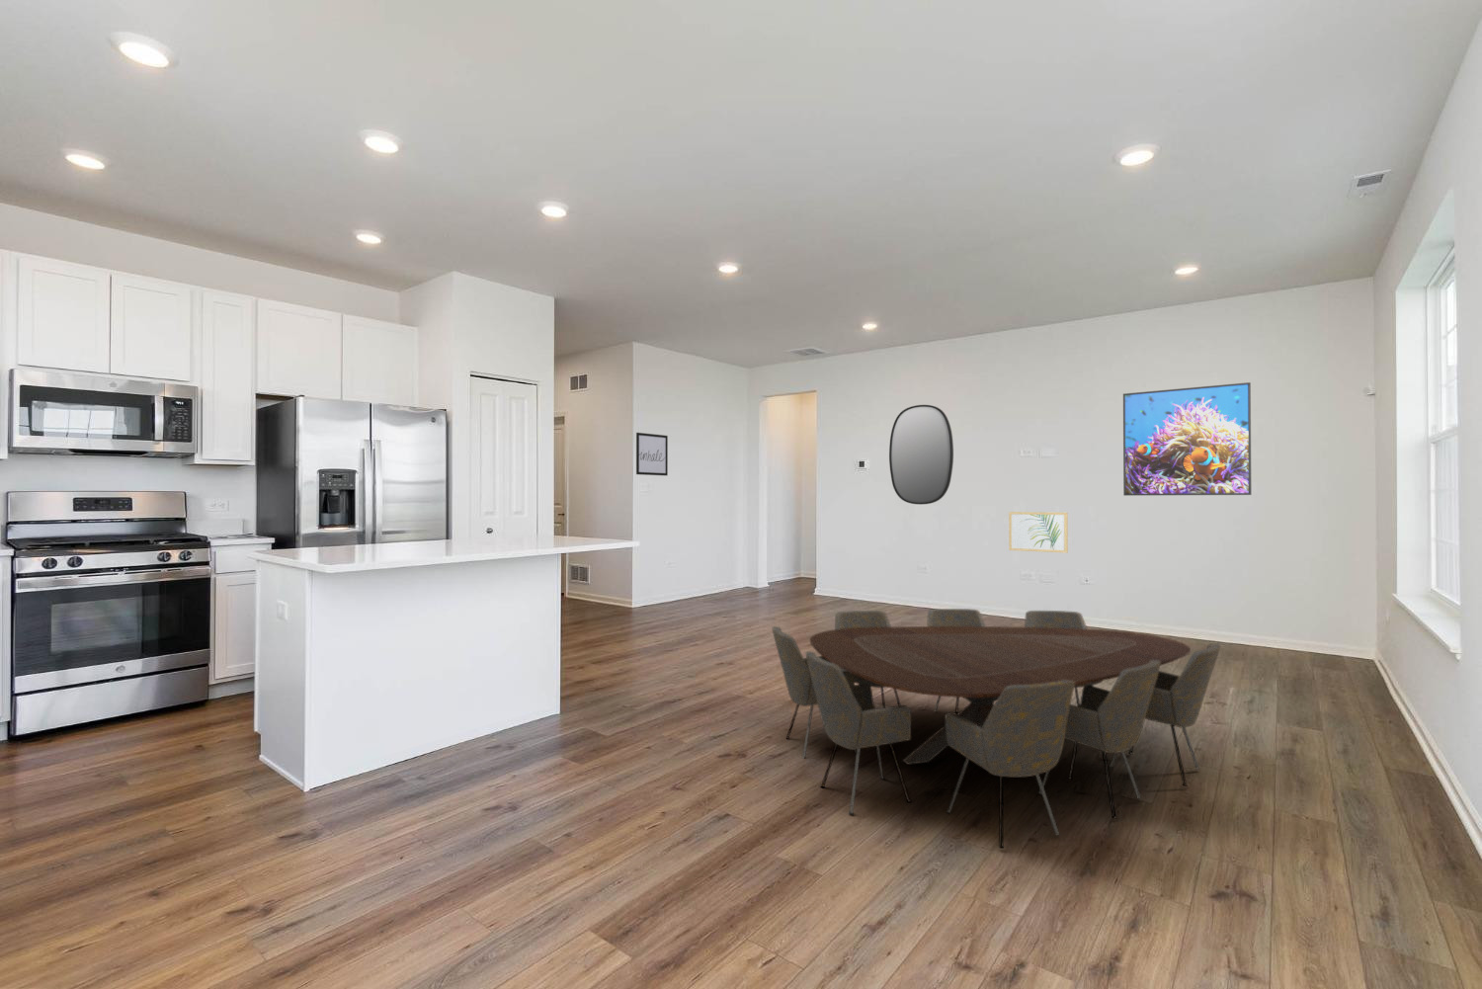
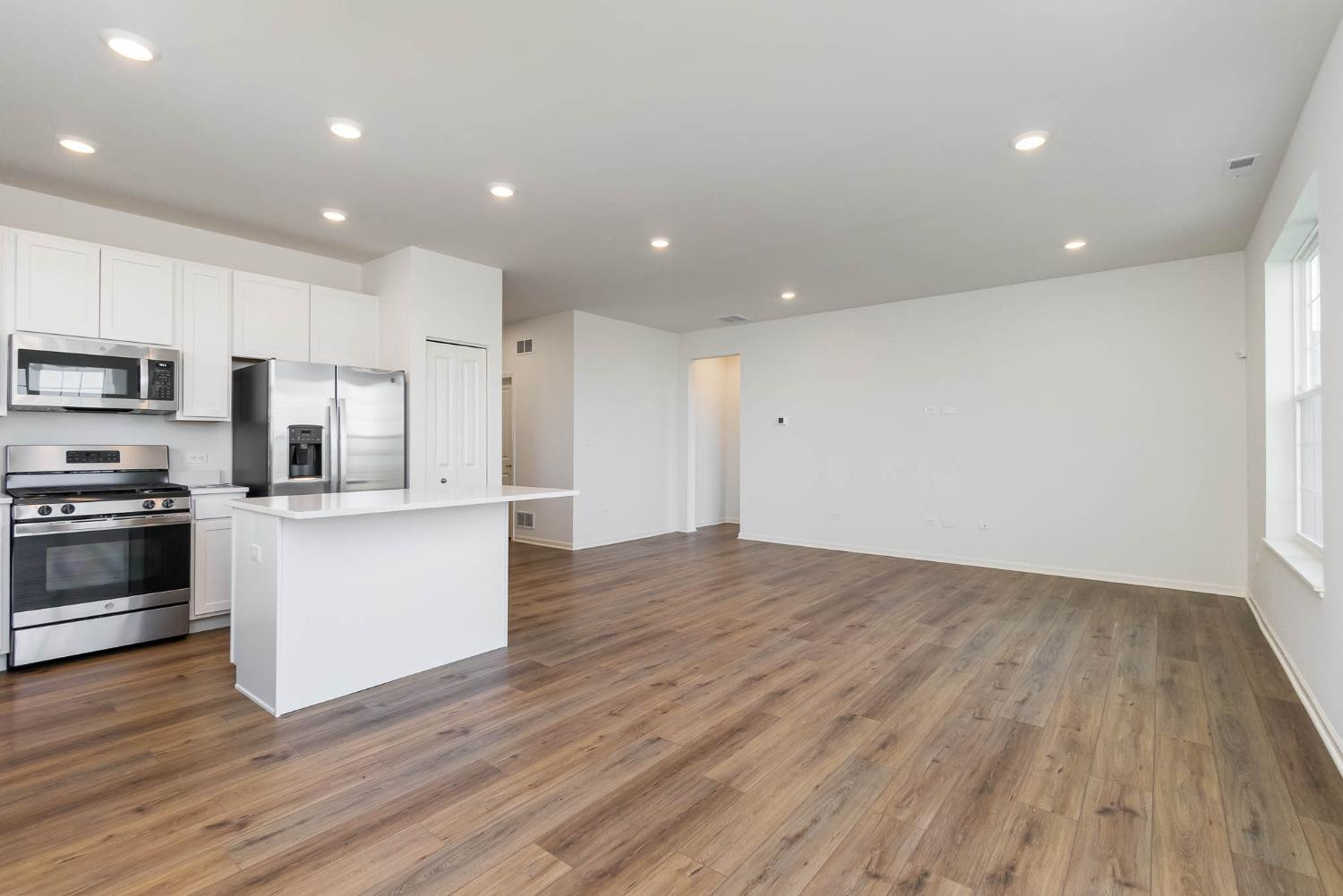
- home mirror [888,404,955,504]
- wall art [1007,511,1069,554]
- dining table [771,607,1222,849]
- wall art [636,432,669,476]
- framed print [1122,382,1252,497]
